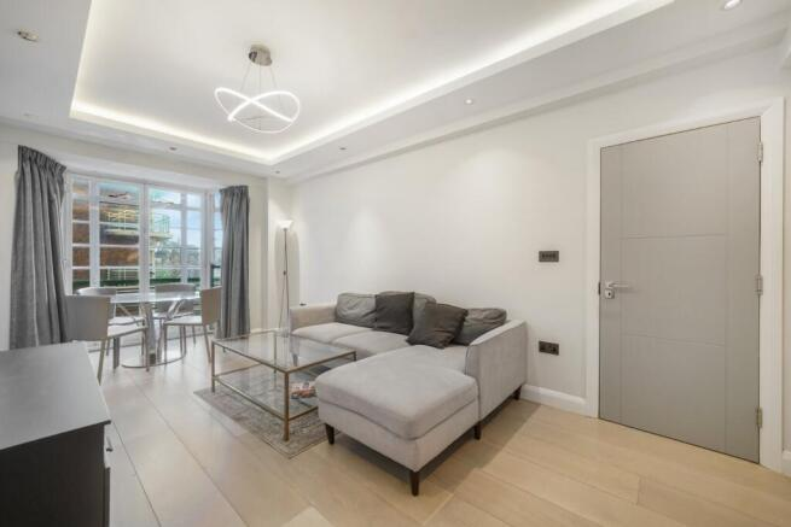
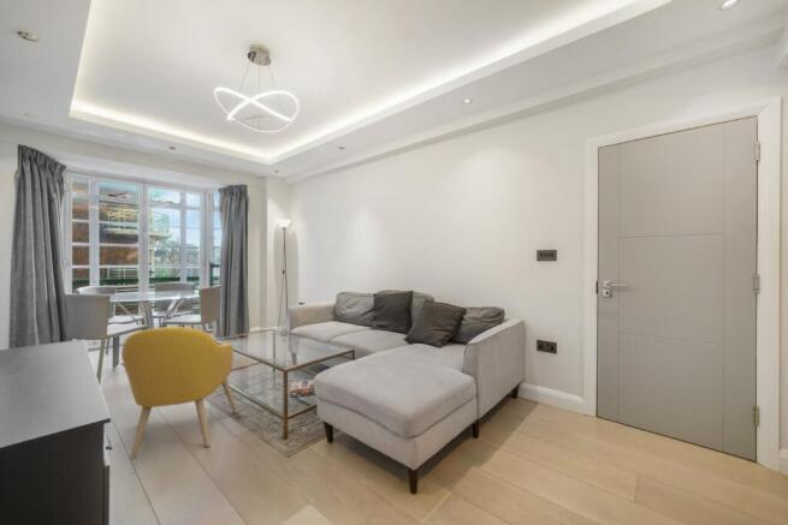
+ armchair [120,326,239,460]
